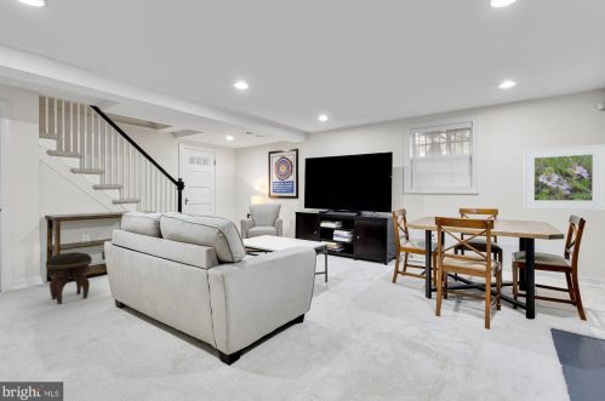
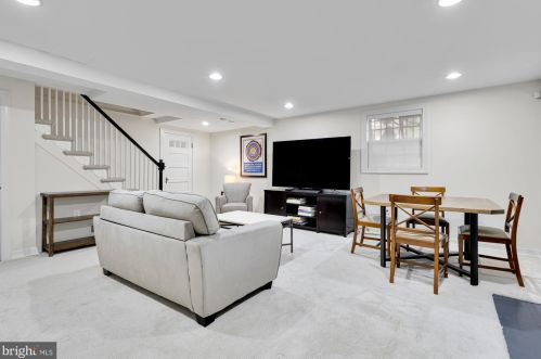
- footstool [45,251,93,305]
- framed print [523,143,605,211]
